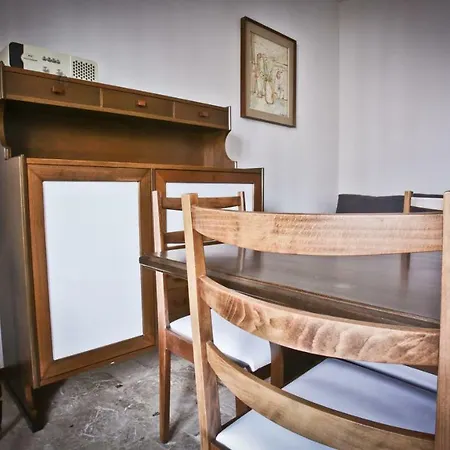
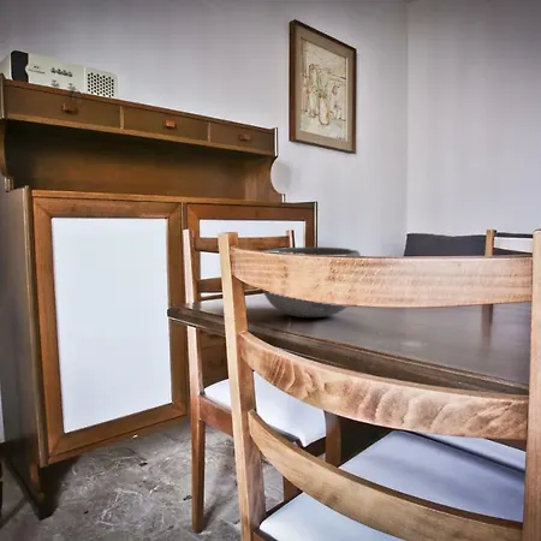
+ bowl [262,246,362,319]
